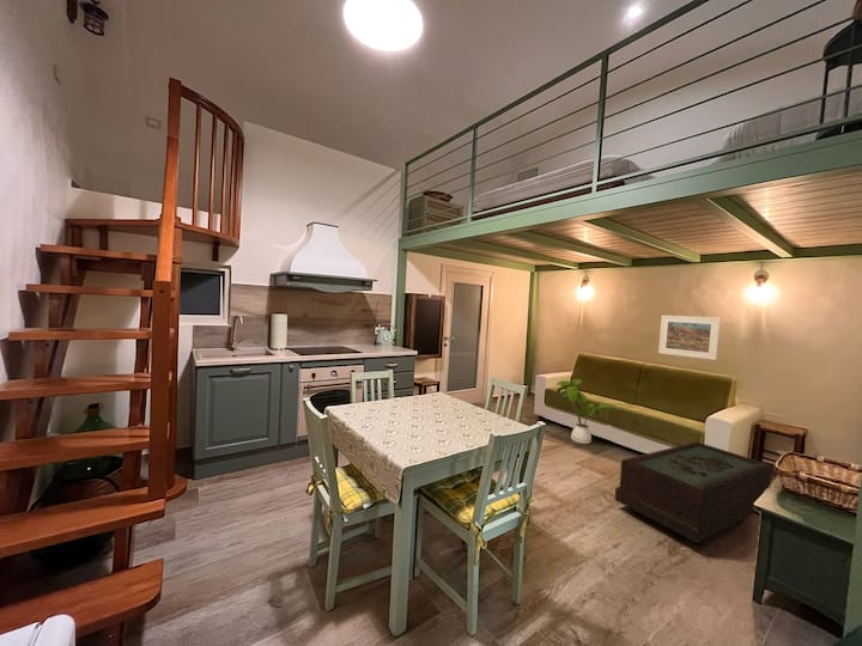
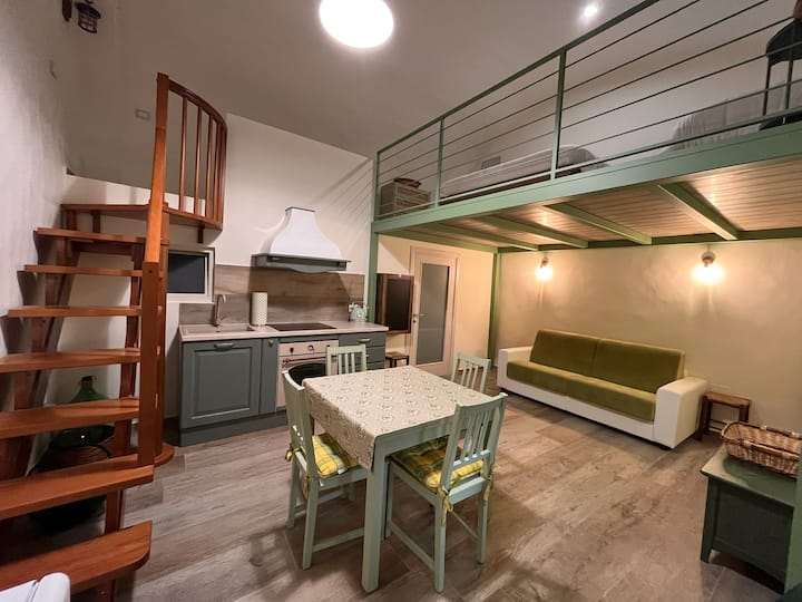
- house plant [556,378,621,445]
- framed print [657,315,722,361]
- coffee table [613,440,773,546]
